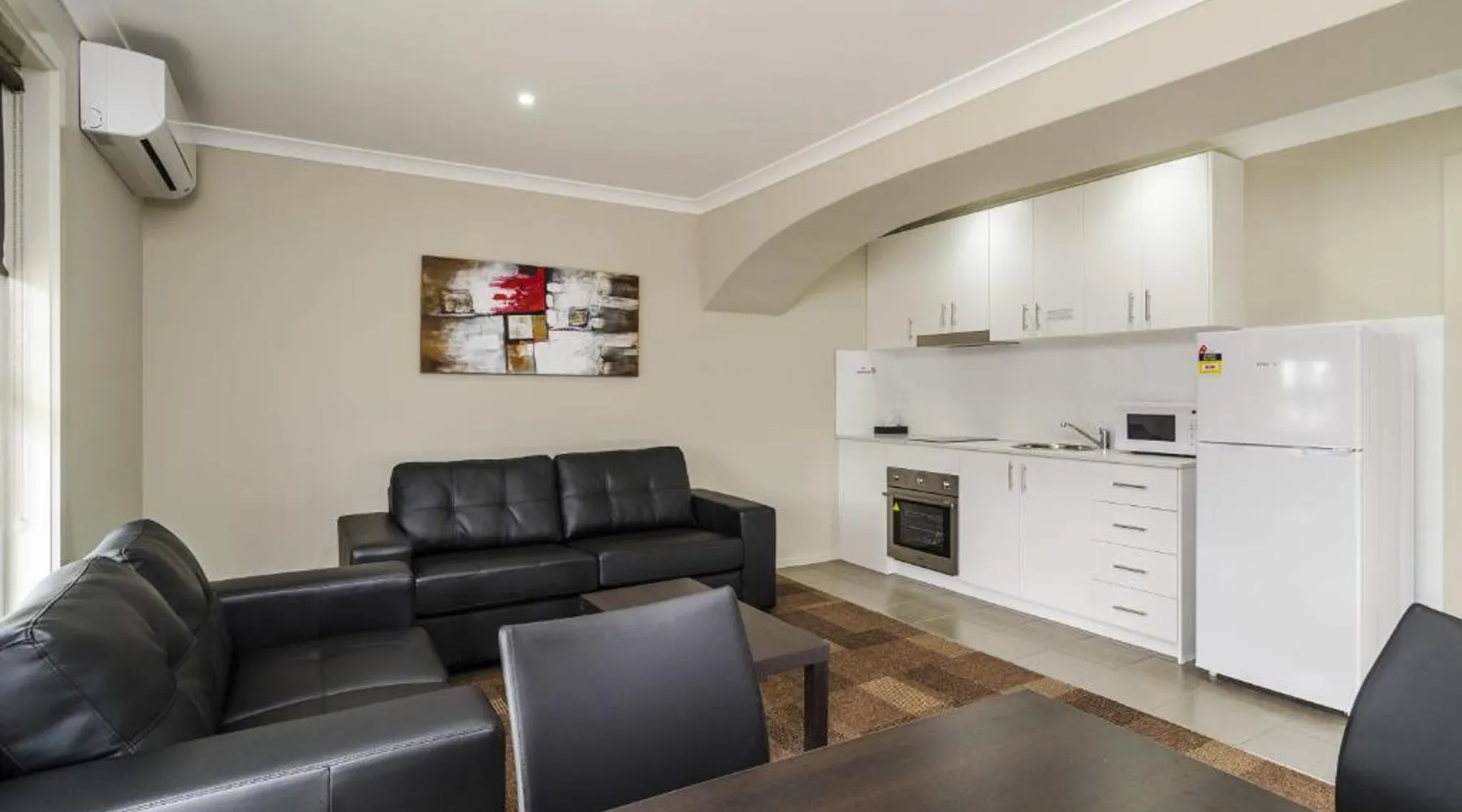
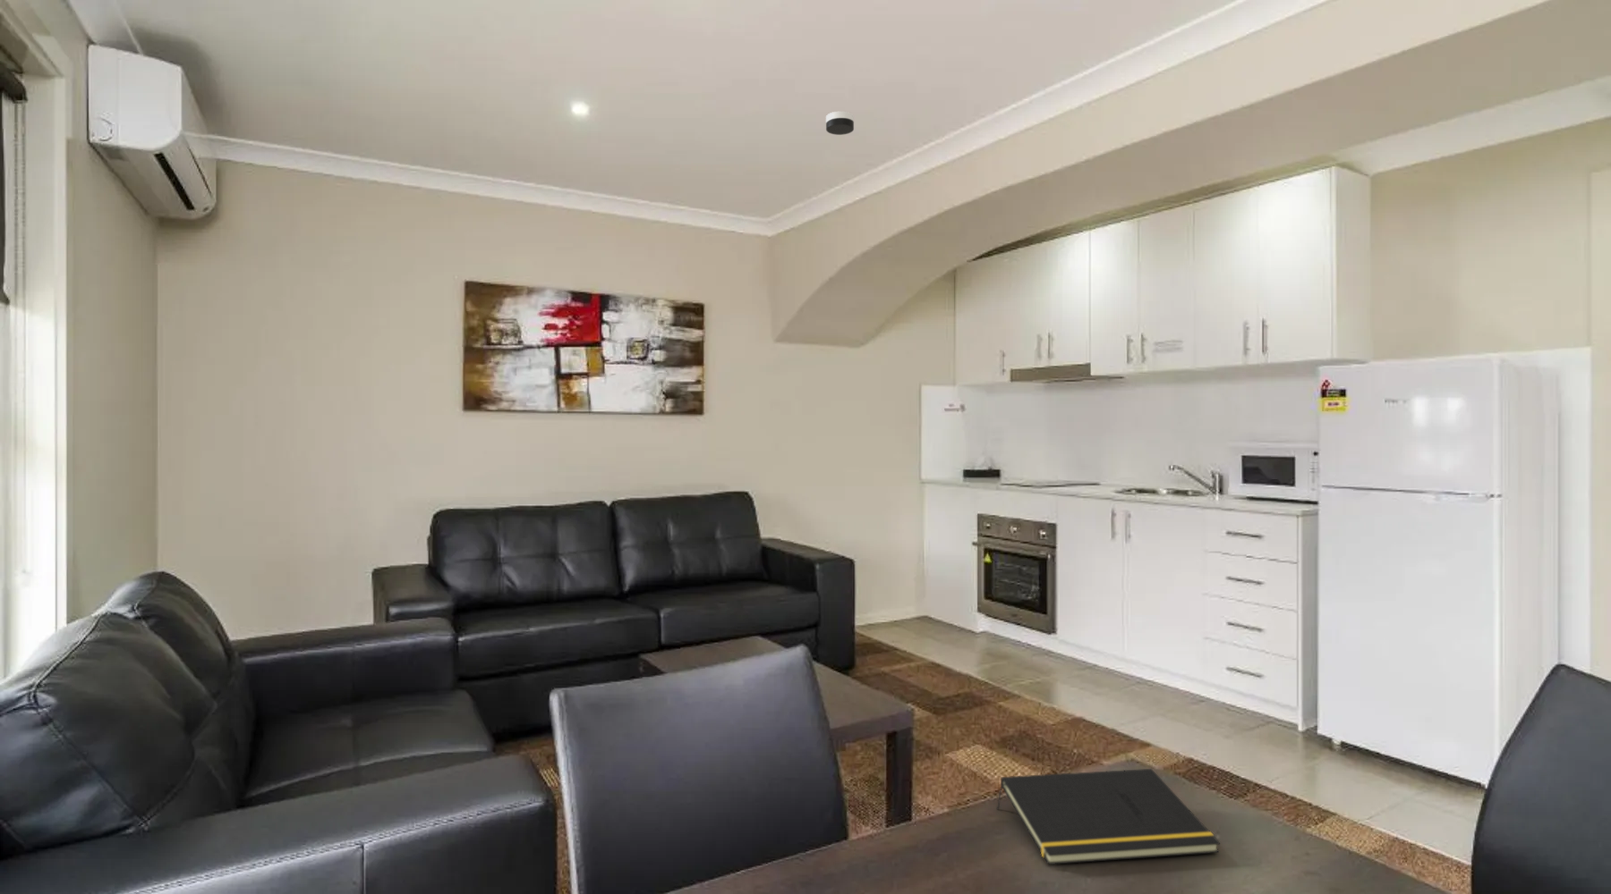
+ notepad [996,768,1221,865]
+ smoke detector [825,110,855,135]
